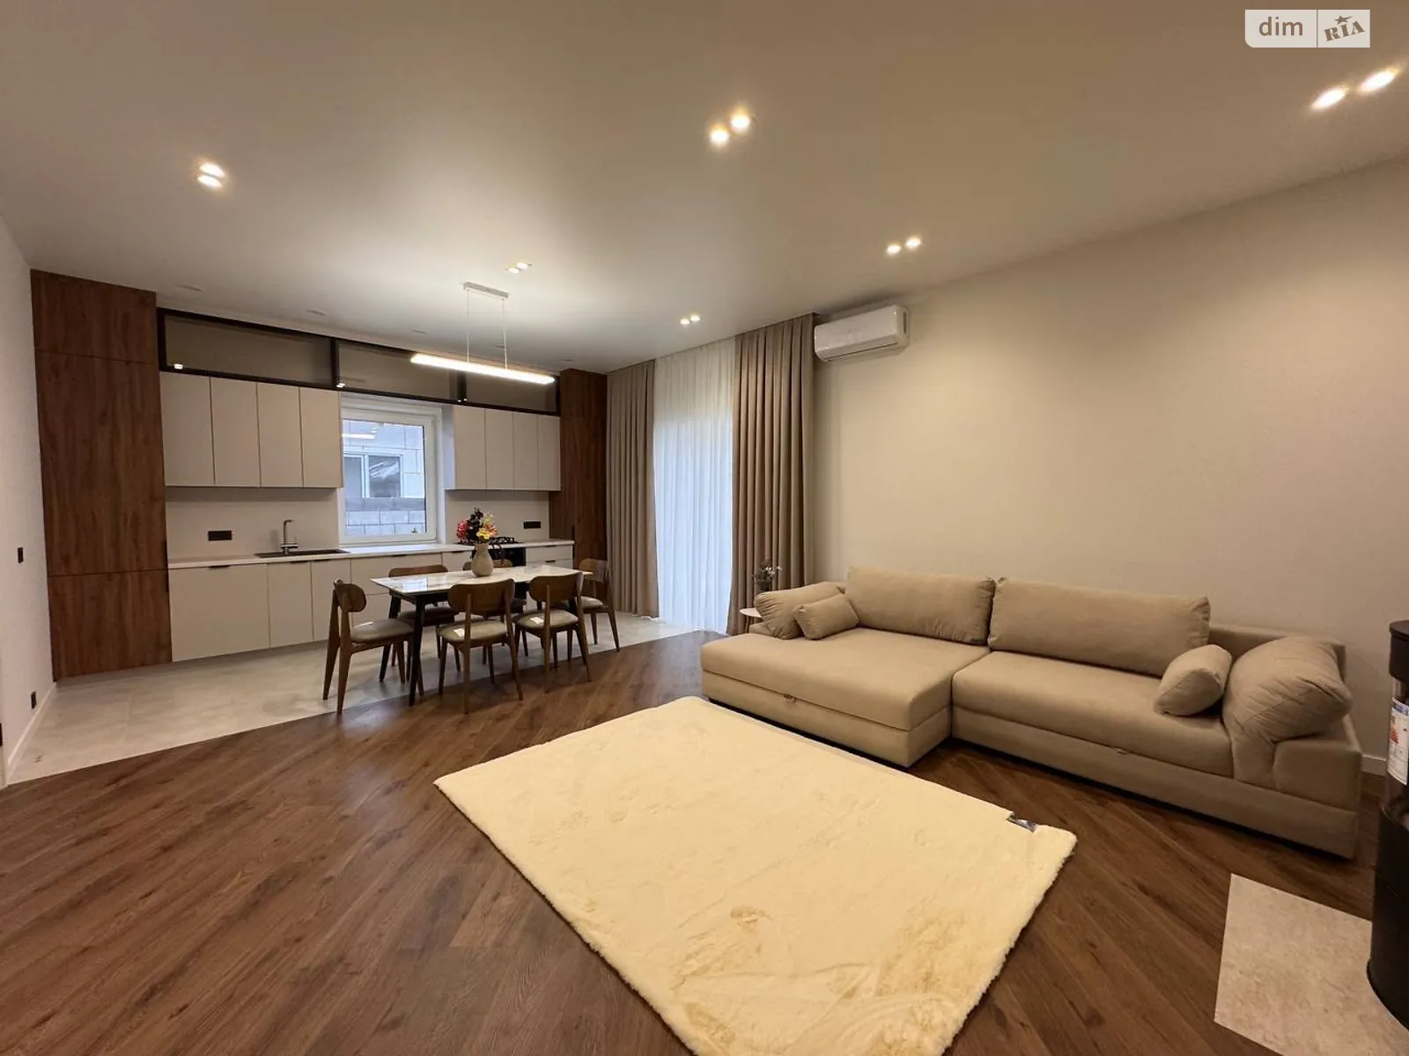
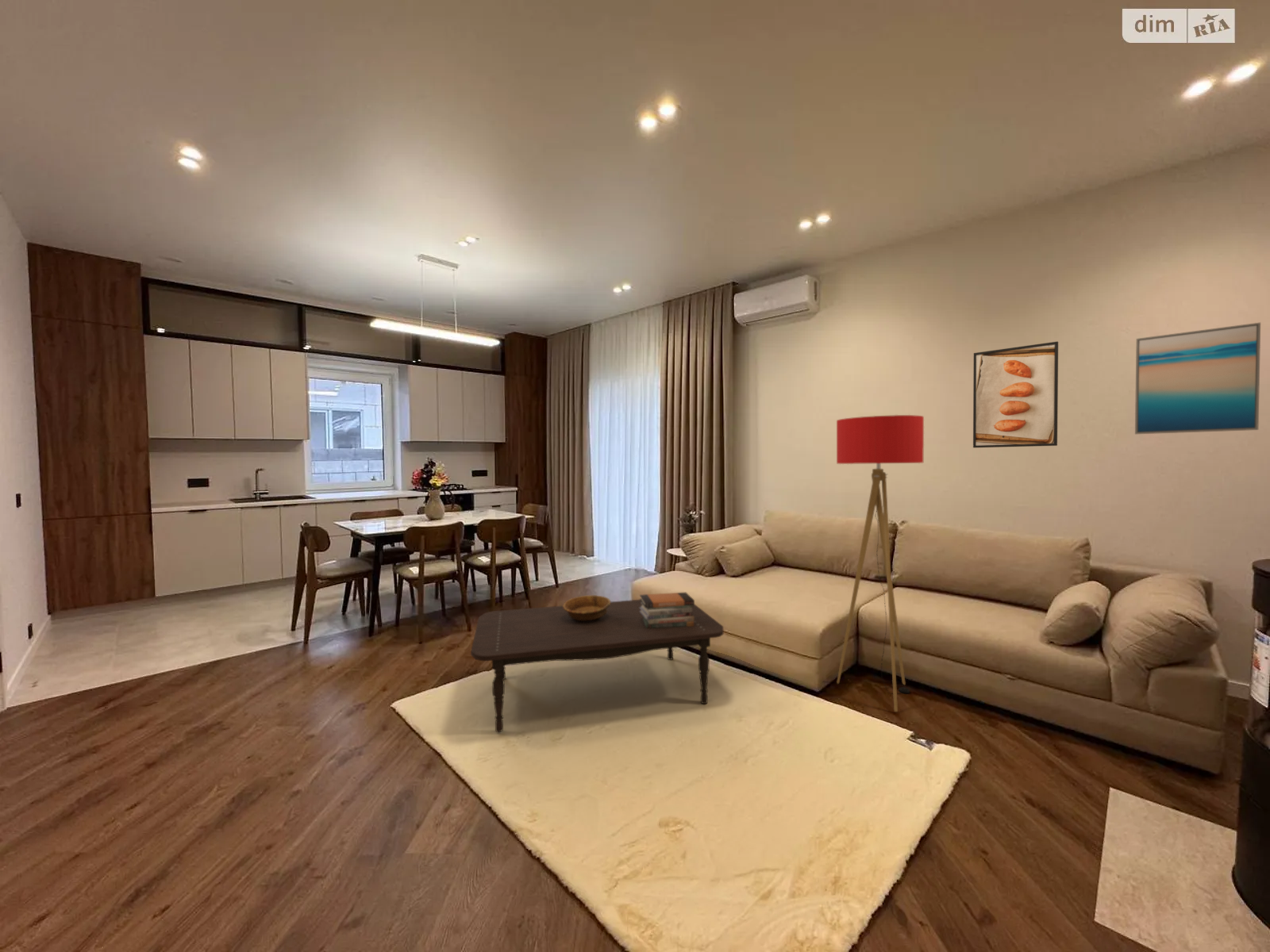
+ decorative bowl [563,594,612,621]
+ floor lamp [836,414,925,712]
+ wall art [1134,322,1261,435]
+ book stack [639,592,695,628]
+ coffee table [470,599,725,733]
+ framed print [972,340,1059,448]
